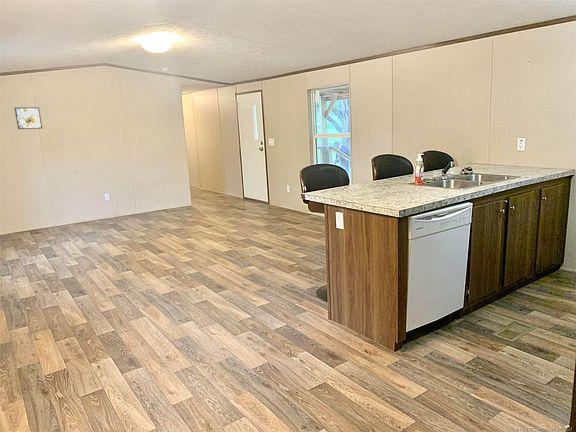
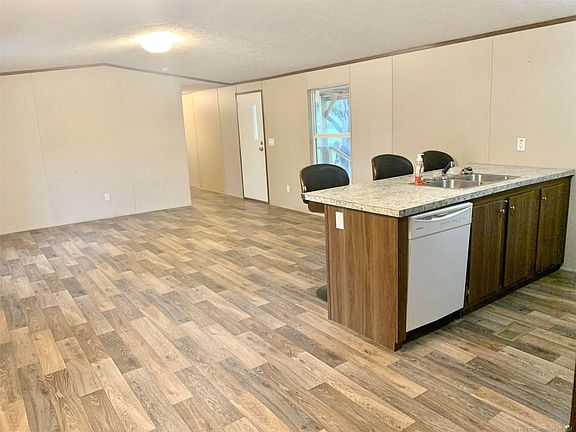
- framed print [14,106,43,130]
